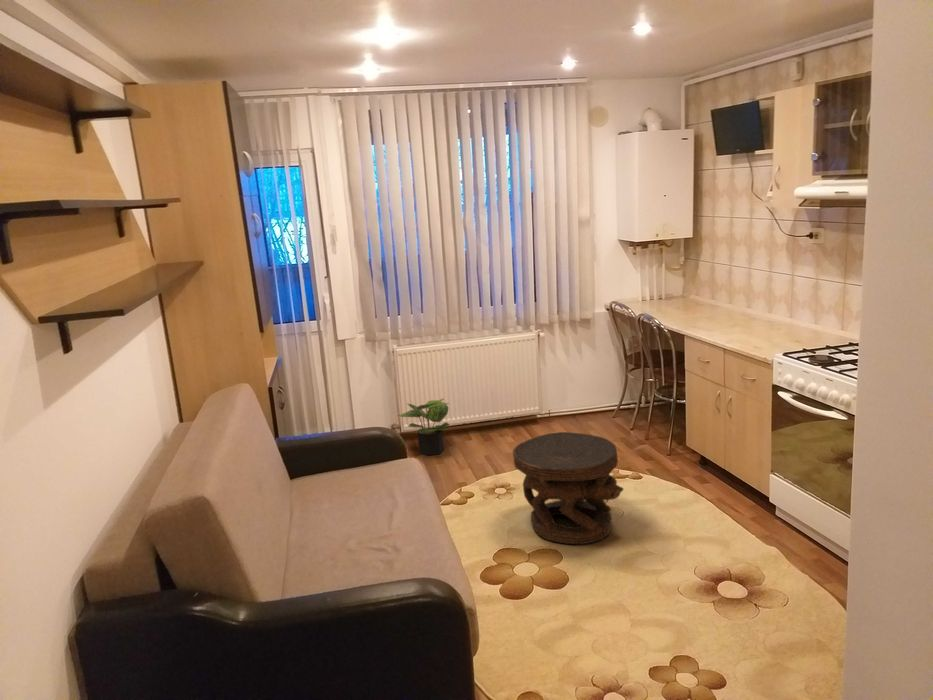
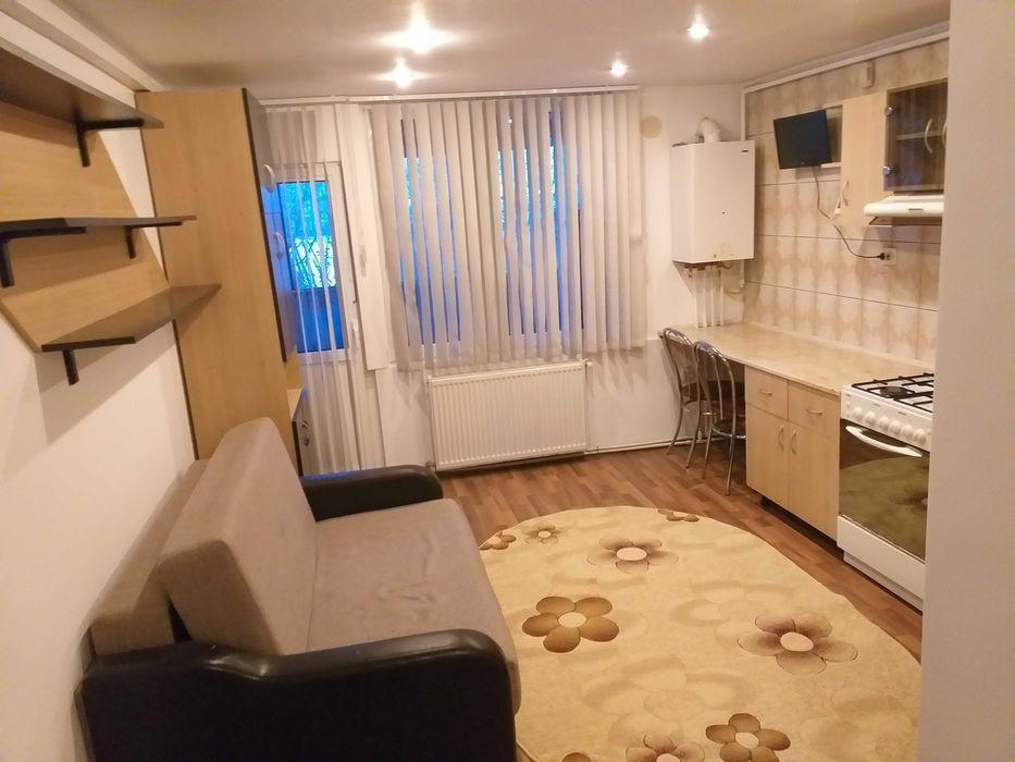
- side table [512,431,624,545]
- potted plant [397,397,451,456]
